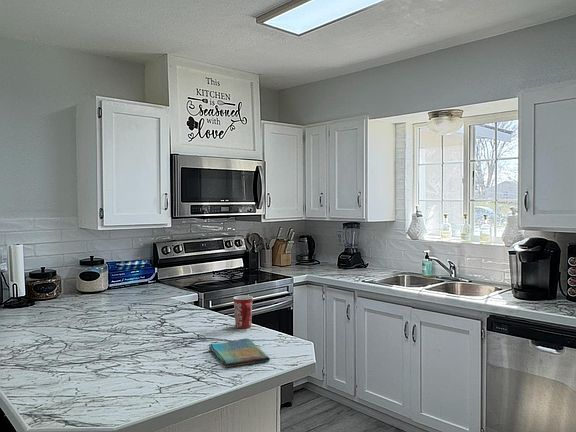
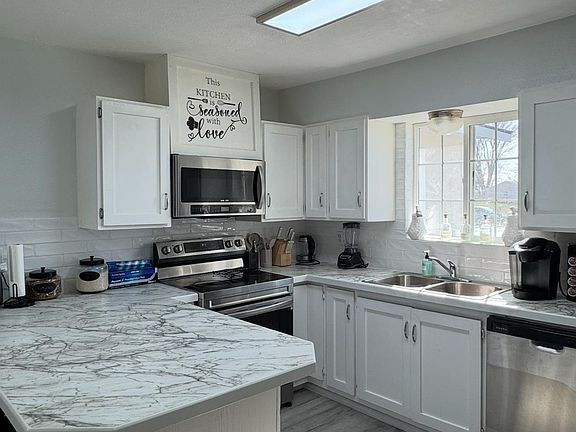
- mug [232,295,254,329]
- dish towel [208,337,271,368]
